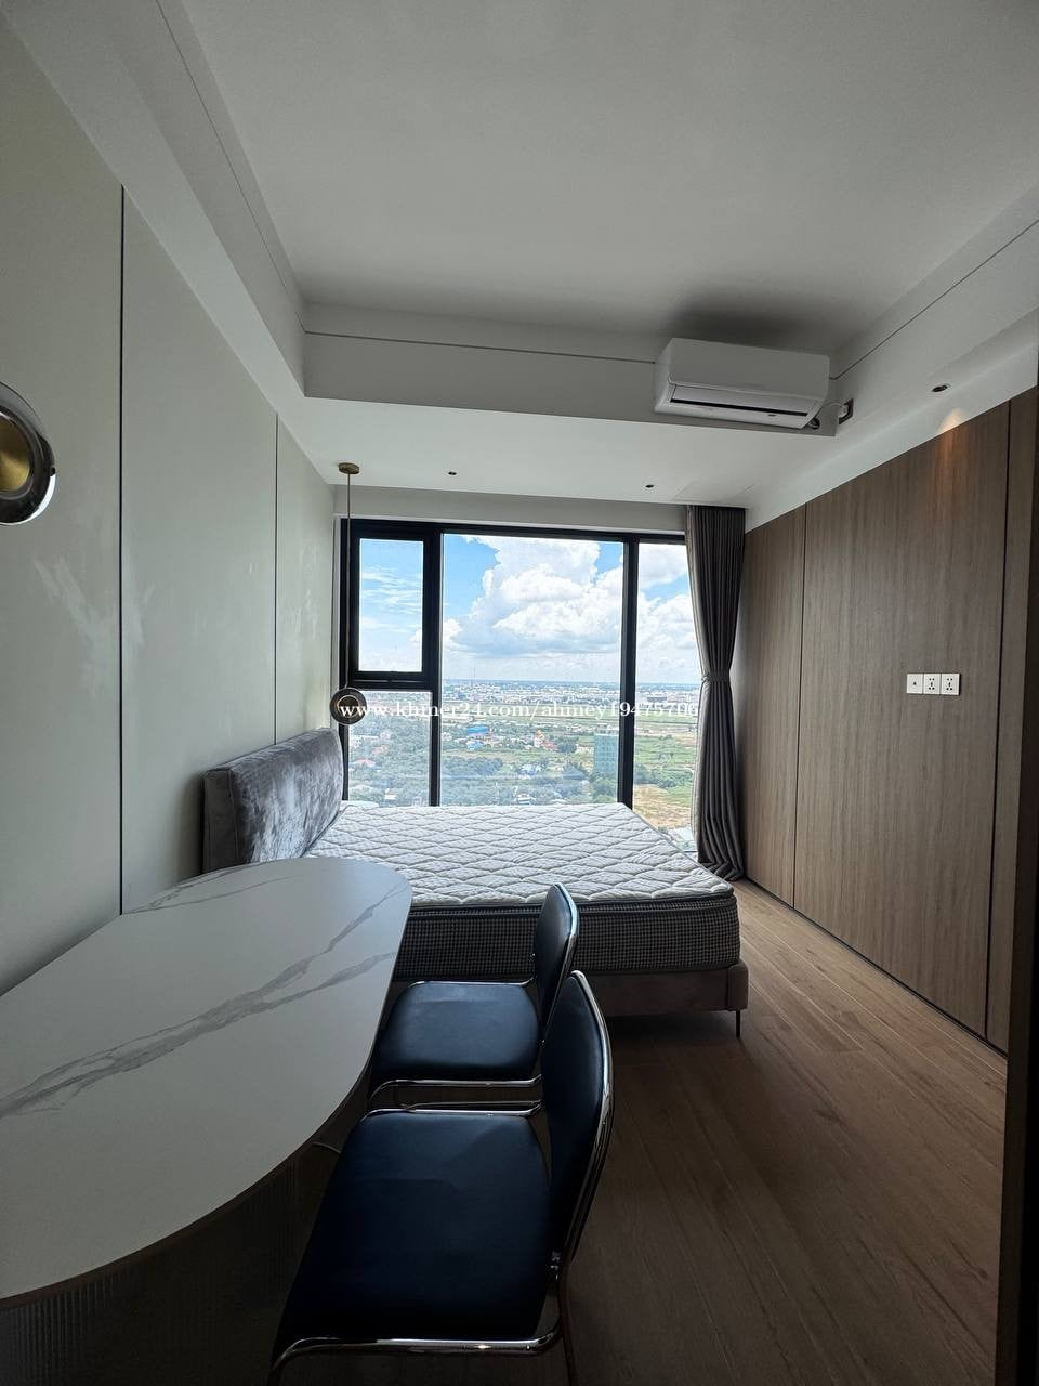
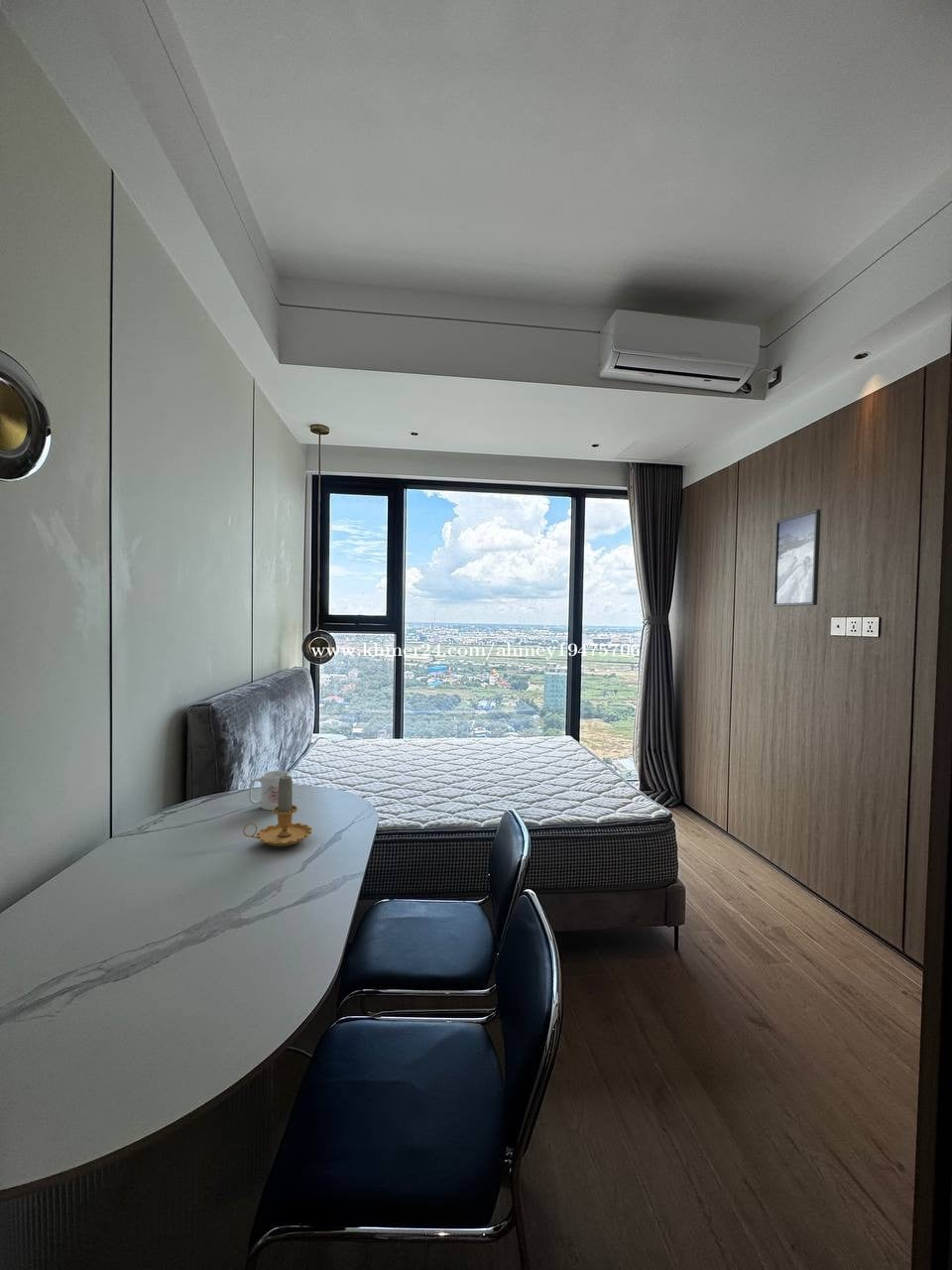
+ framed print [773,508,822,607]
+ mug [248,770,291,812]
+ candle [242,775,313,847]
